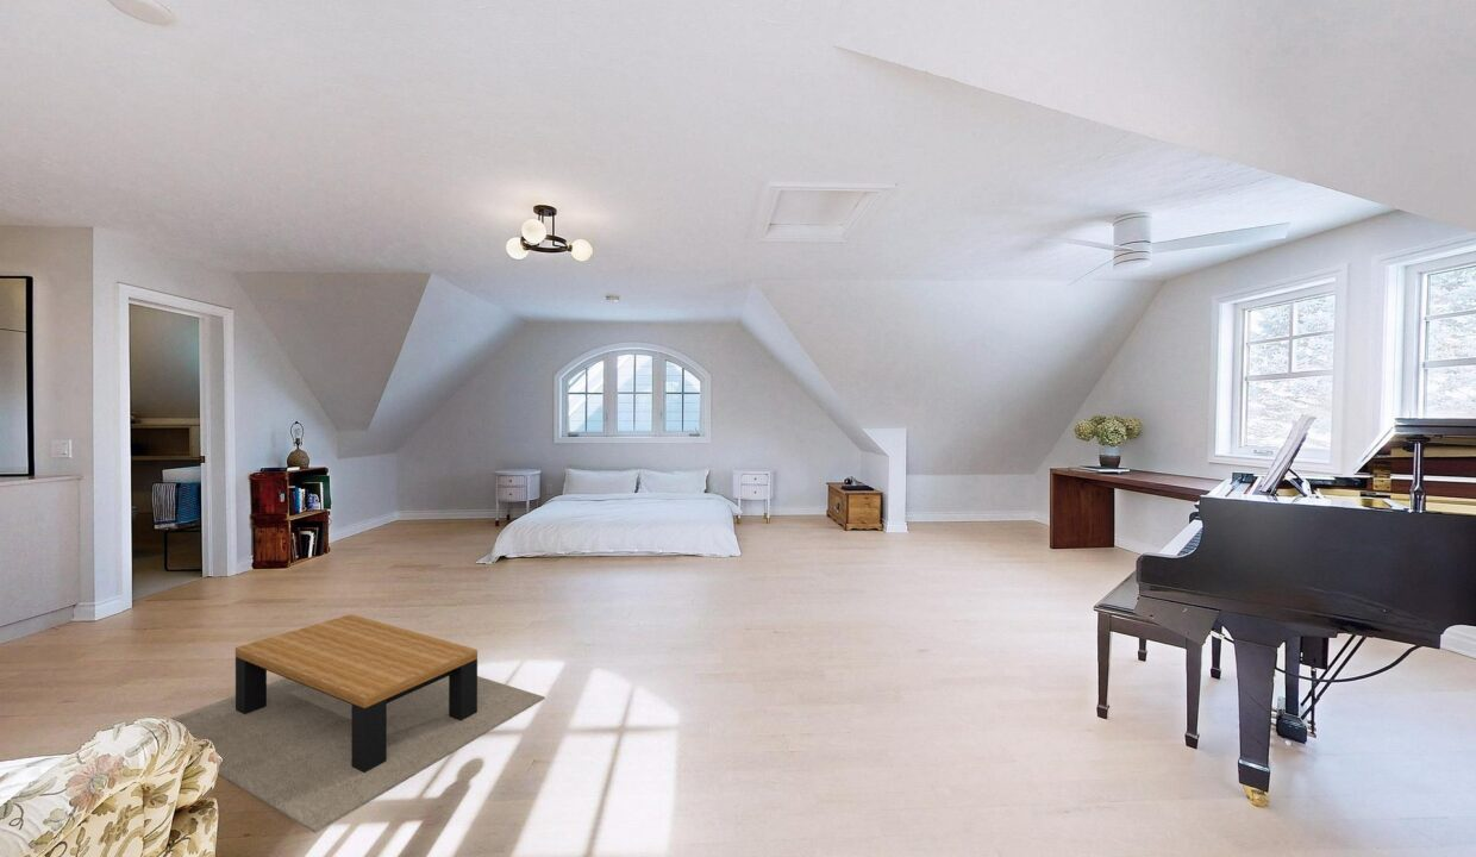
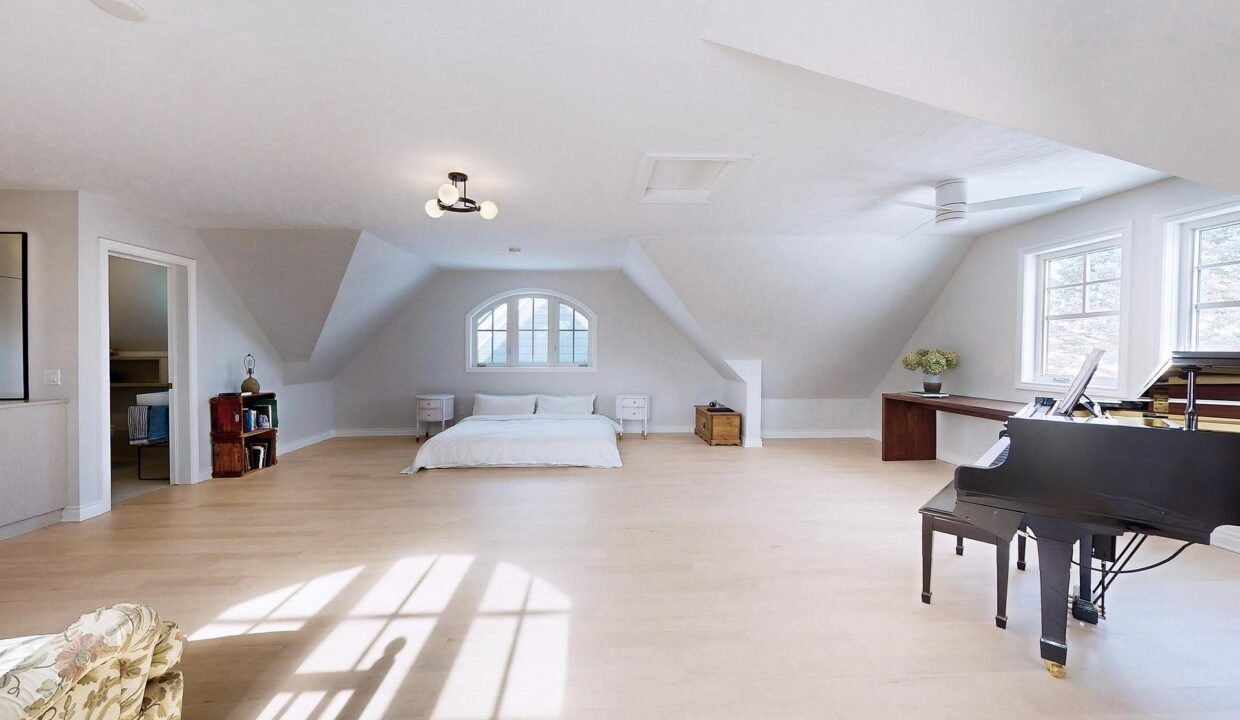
- coffee table [170,613,546,834]
